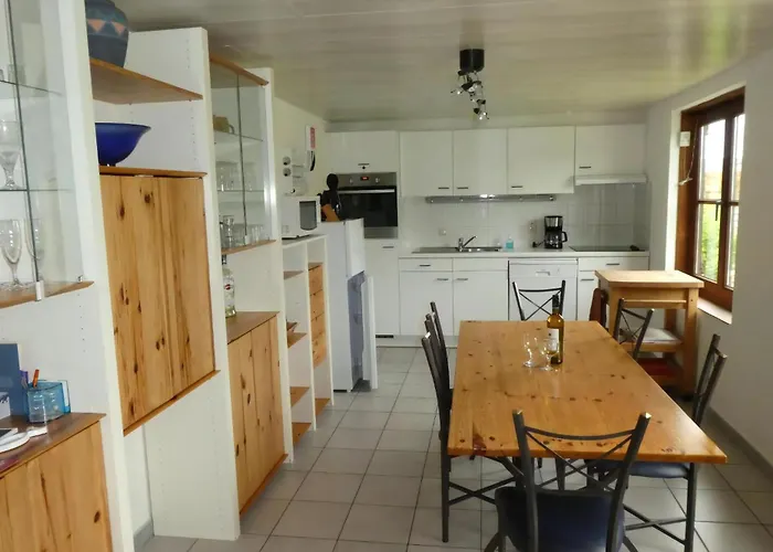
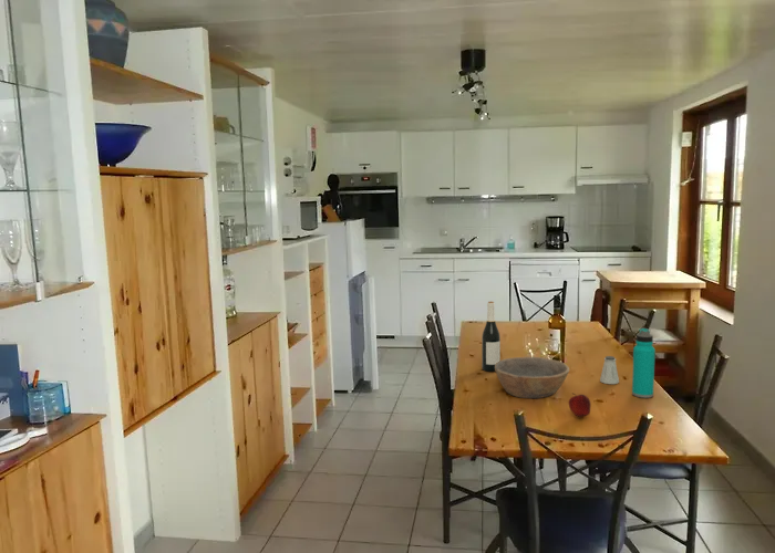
+ apple [568,393,591,418]
+ saltshaker [599,355,620,385]
+ bowl [495,355,570,399]
+ wine bottle [480,301,502,373]
+ water bottle [631,327,657,399]
